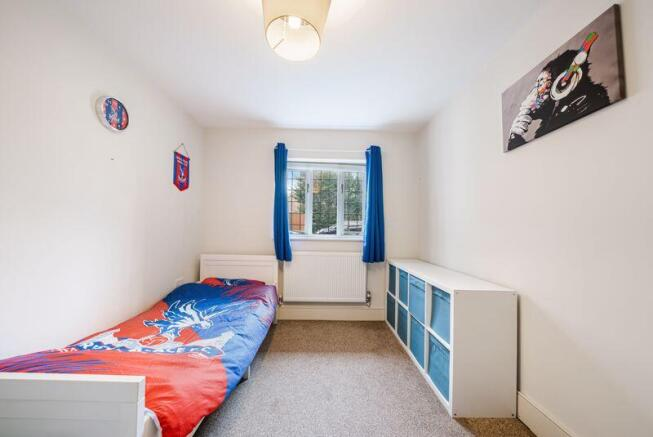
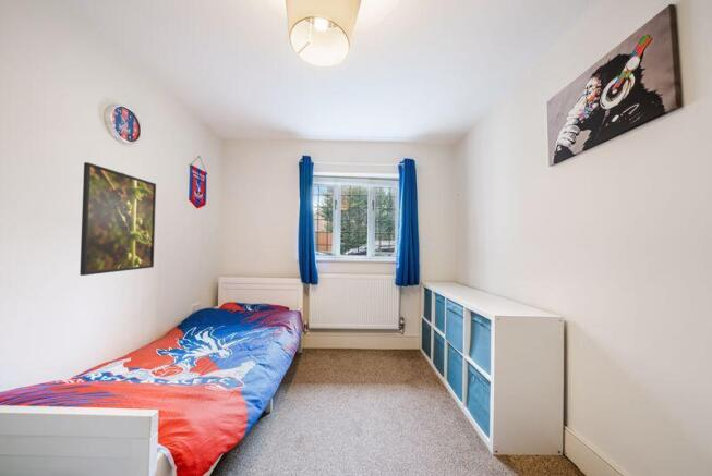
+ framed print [79,161,157,277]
